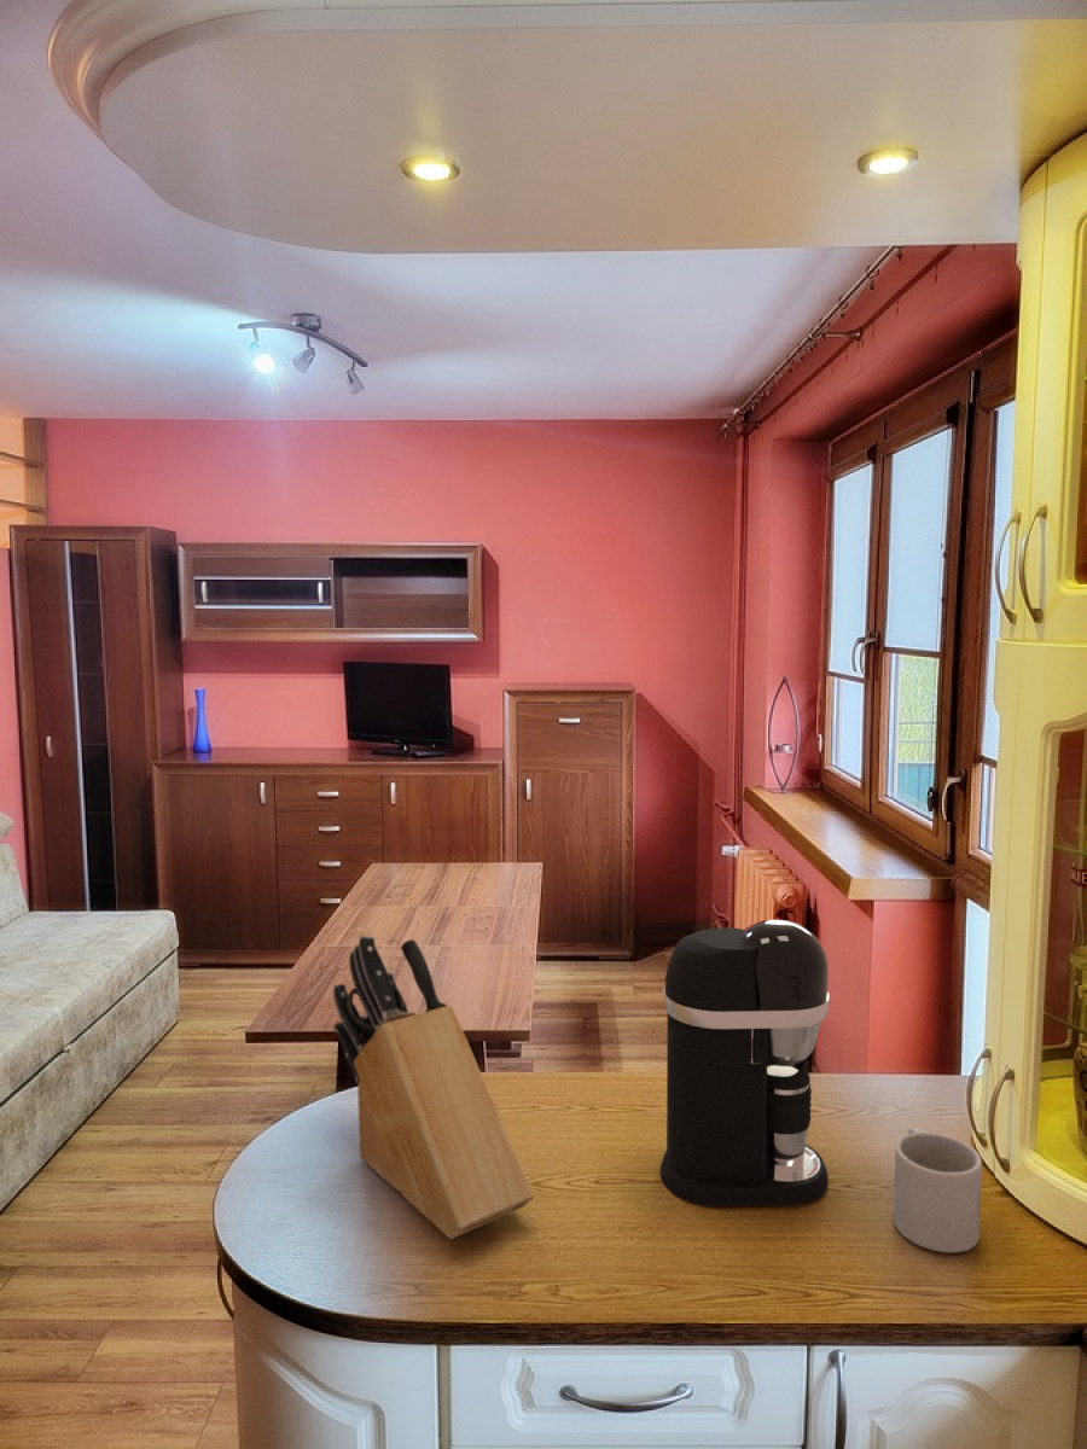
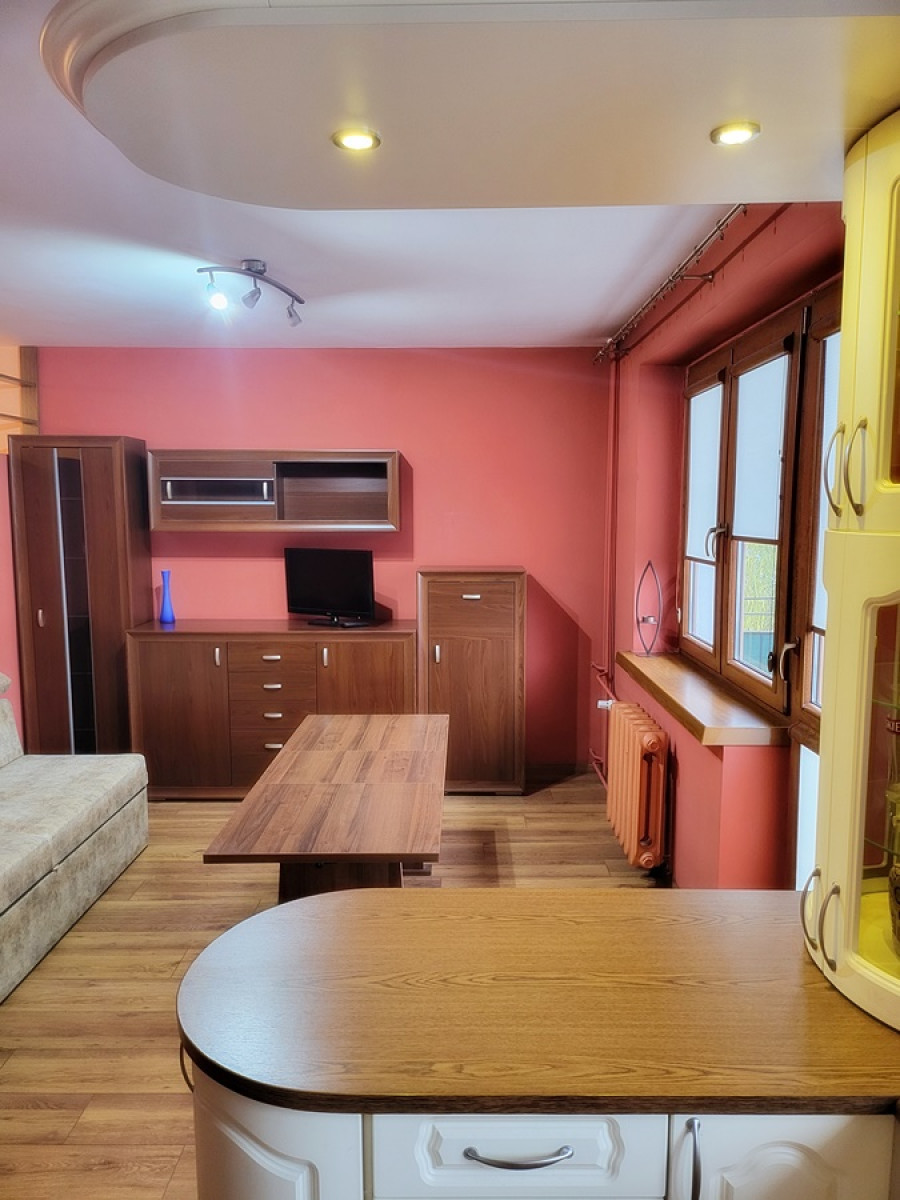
- coffee maker [659,919,831,1208]
- knife block [332,933,535,1240]
- mug [893,1127,983,1253]
